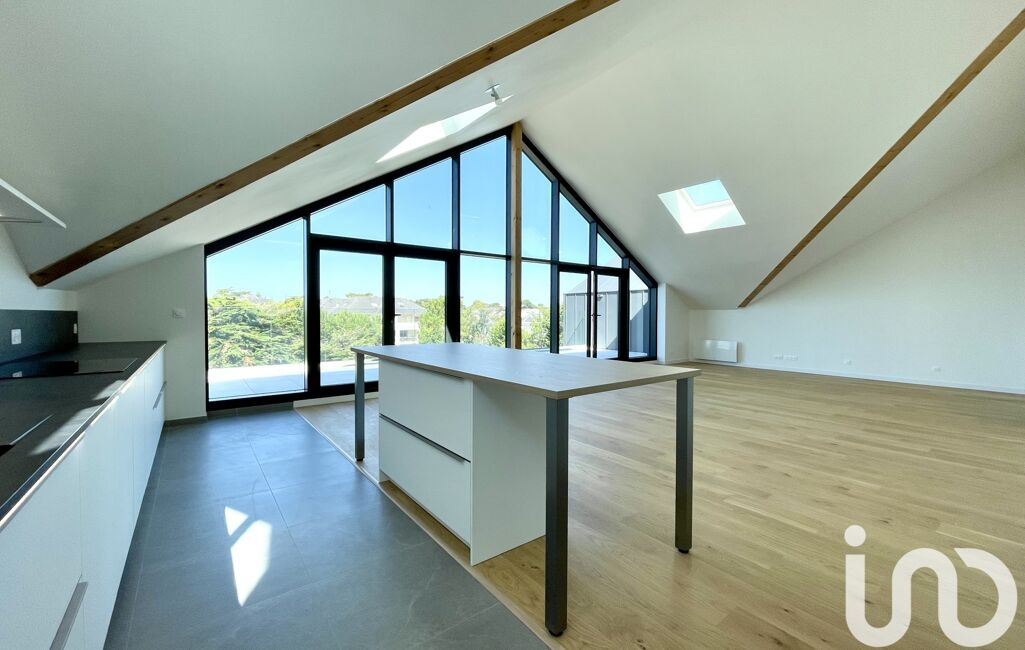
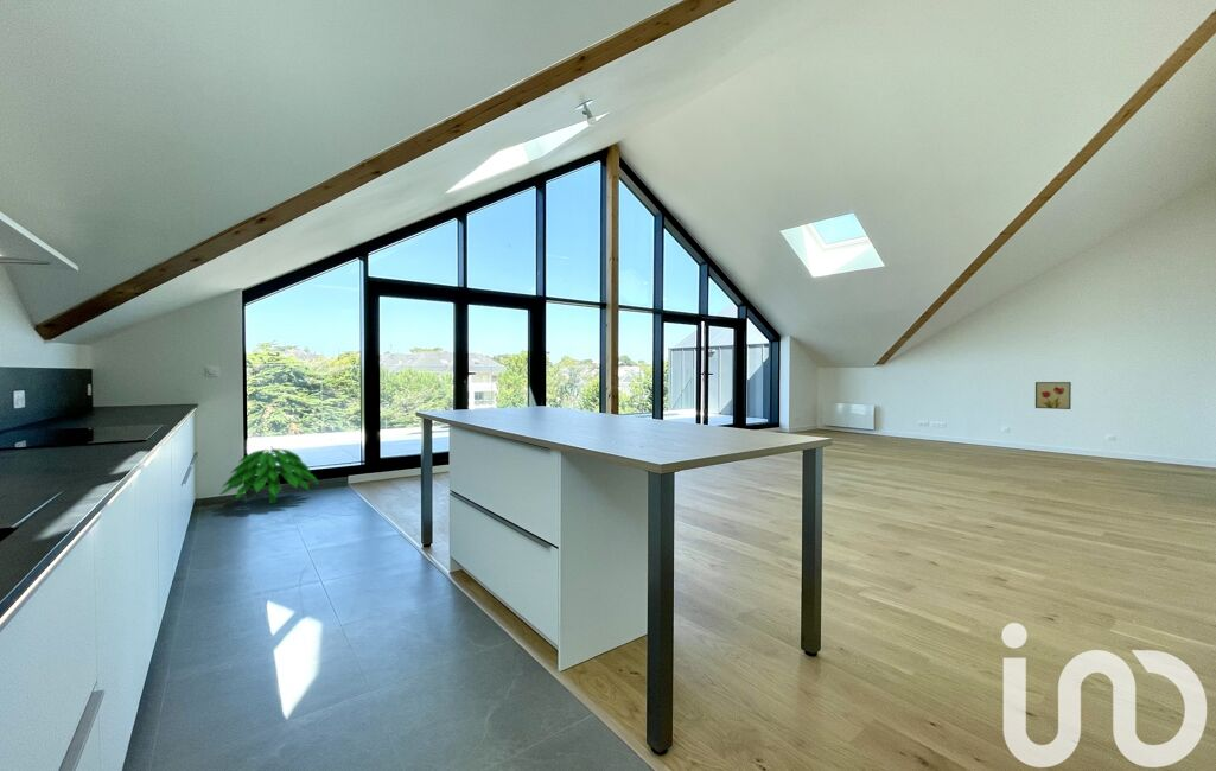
+ wall art [1034,381,1072,410]
+ indoor plant [218,447,320,505]
